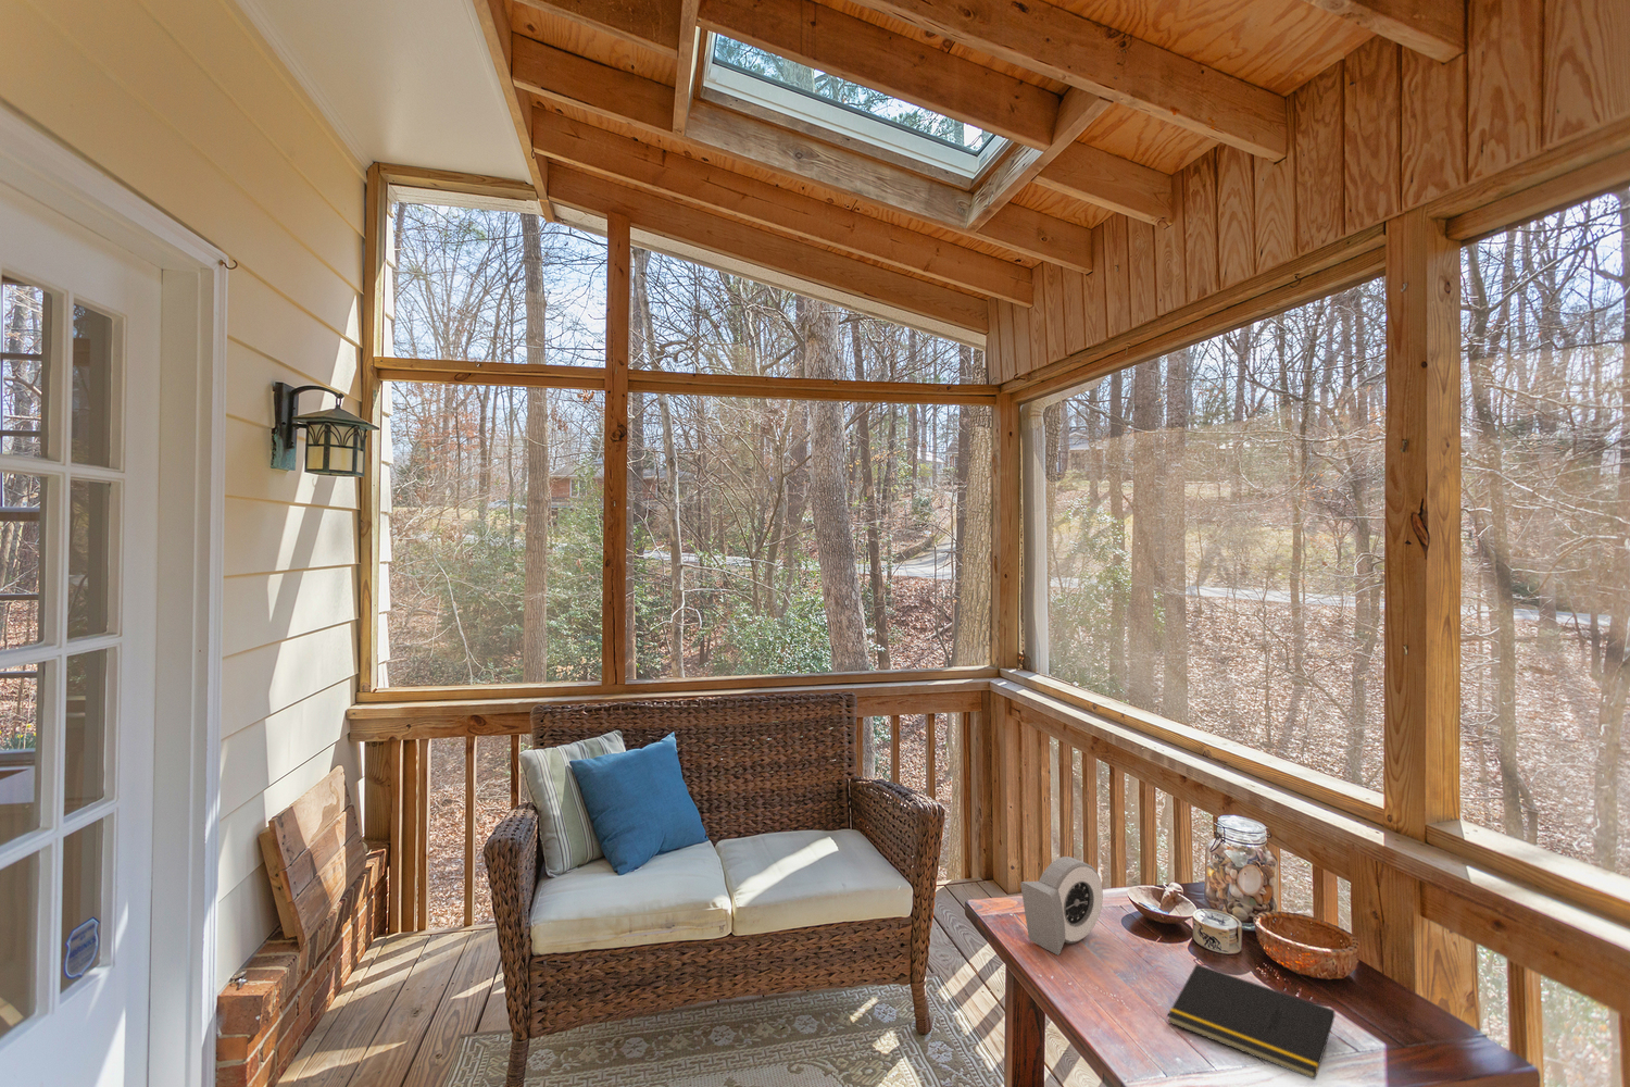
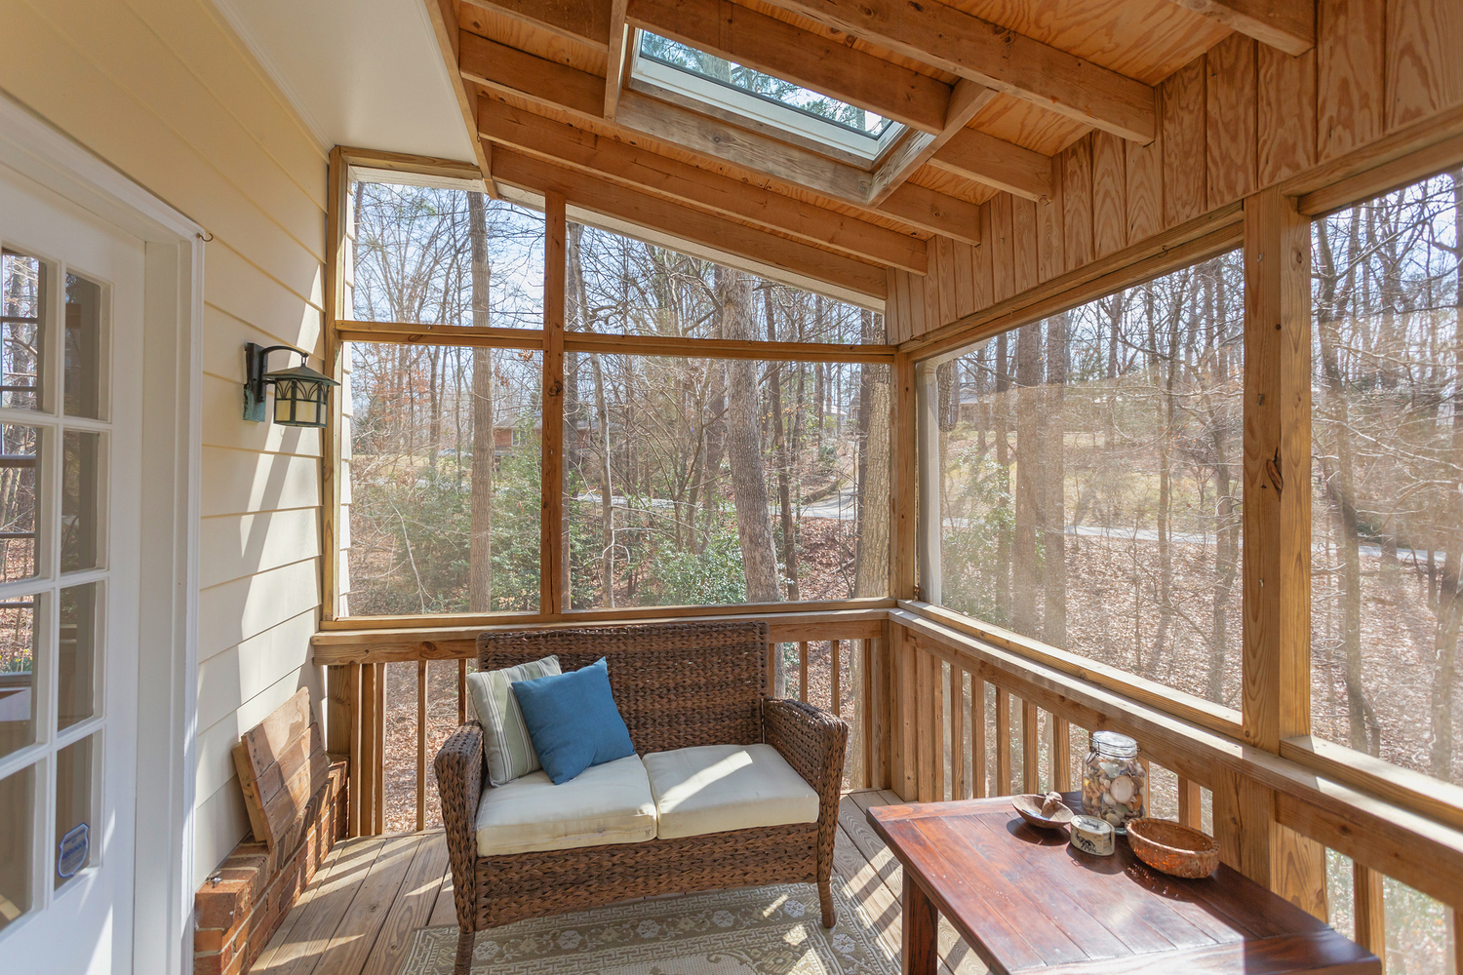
- notepad [1165,963,1335,1081]
- alarm clock [1019,855,1104,956]
